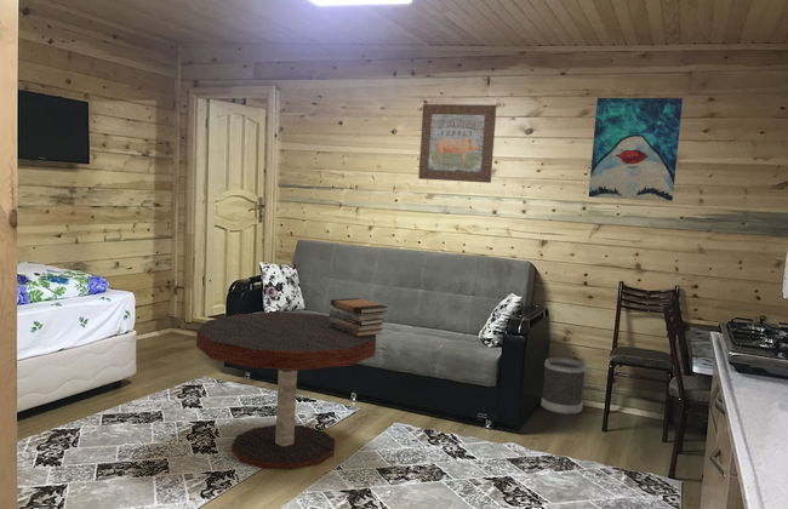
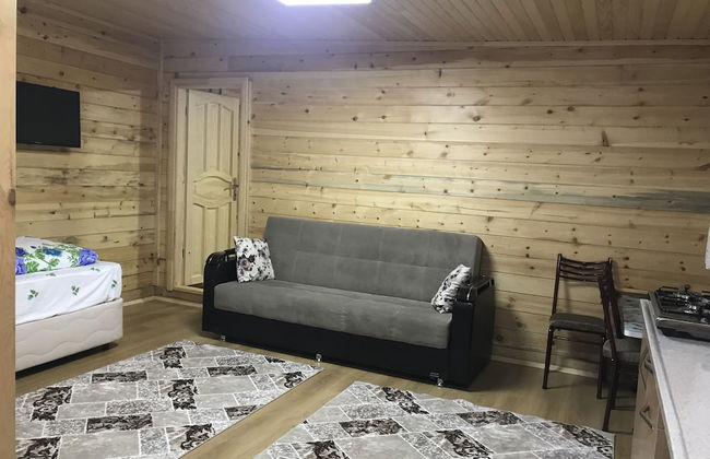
- wall art [588,97,684,204]
- coffee table [195,311,377,470]
- wastebasket [539,356,587,416]
- book stack [329,297,389,337]
- wall art [417,103,497,184]
